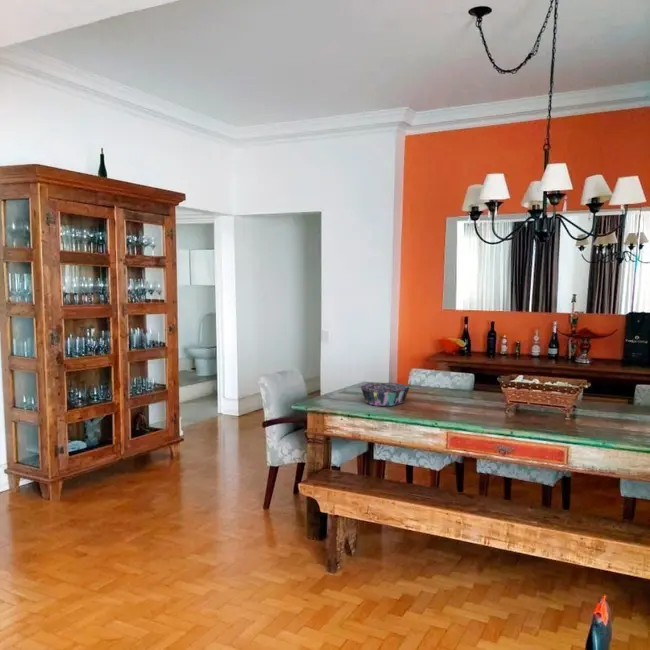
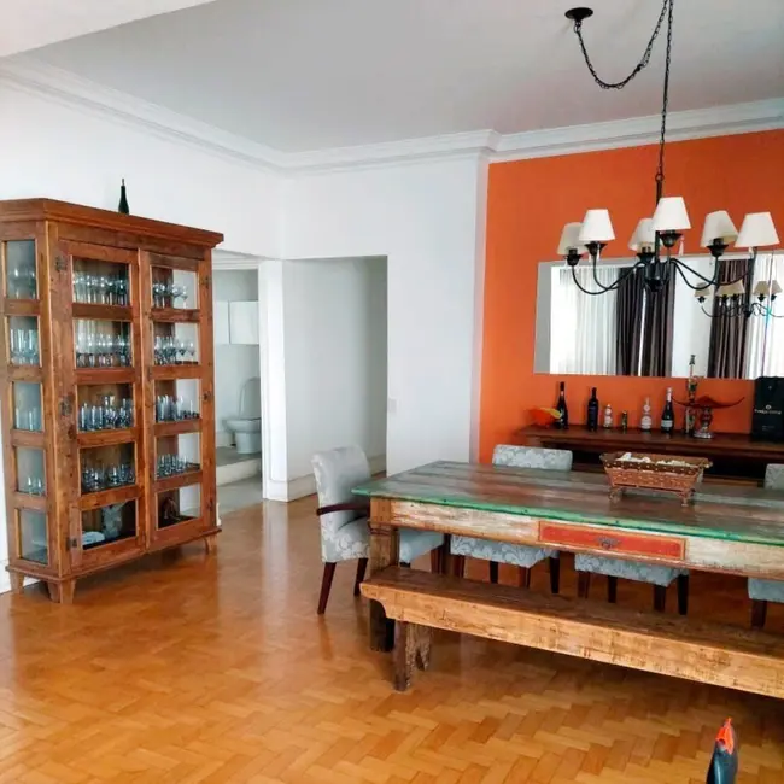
- decorative bowl [359,382,411,407]
